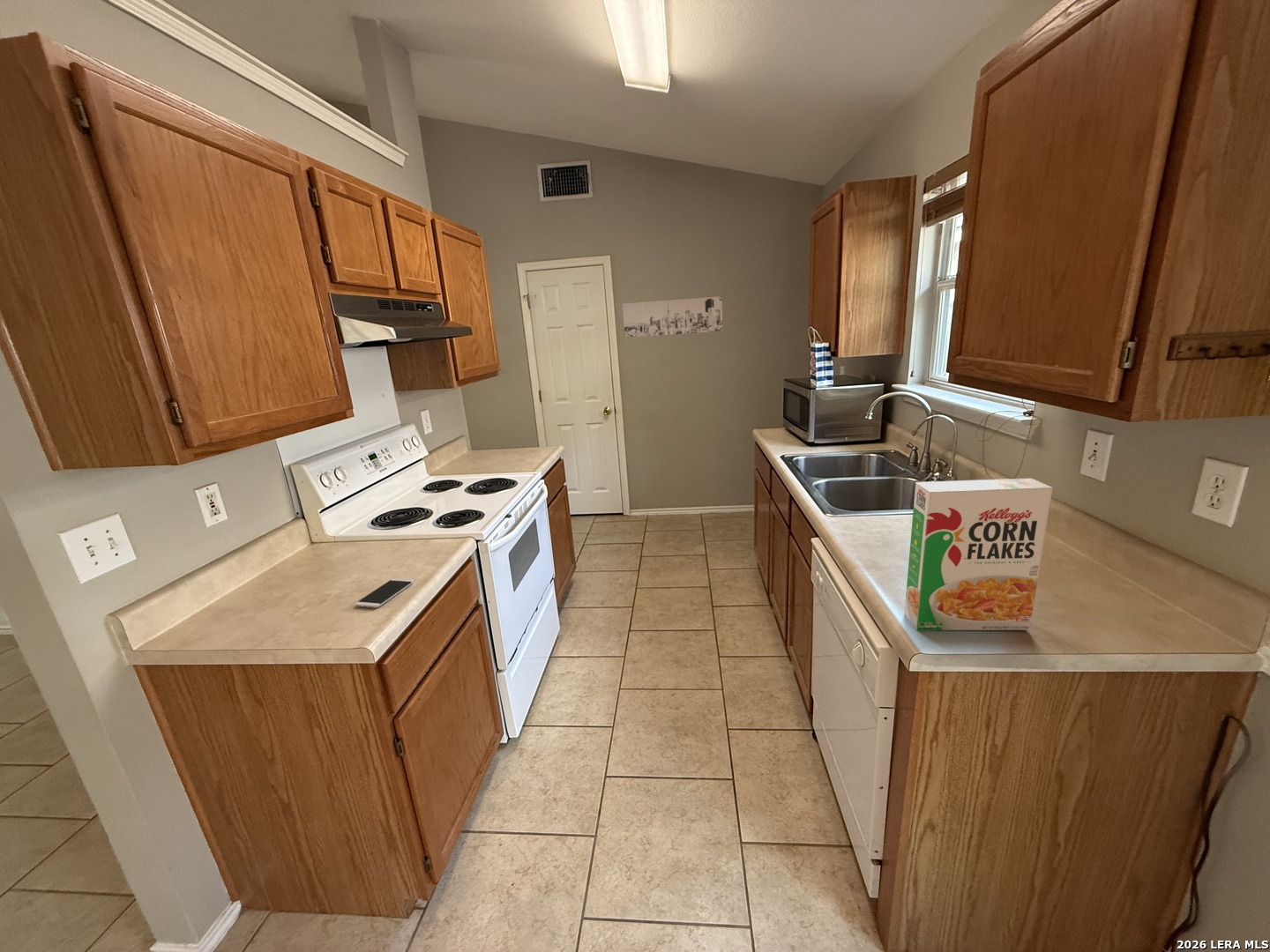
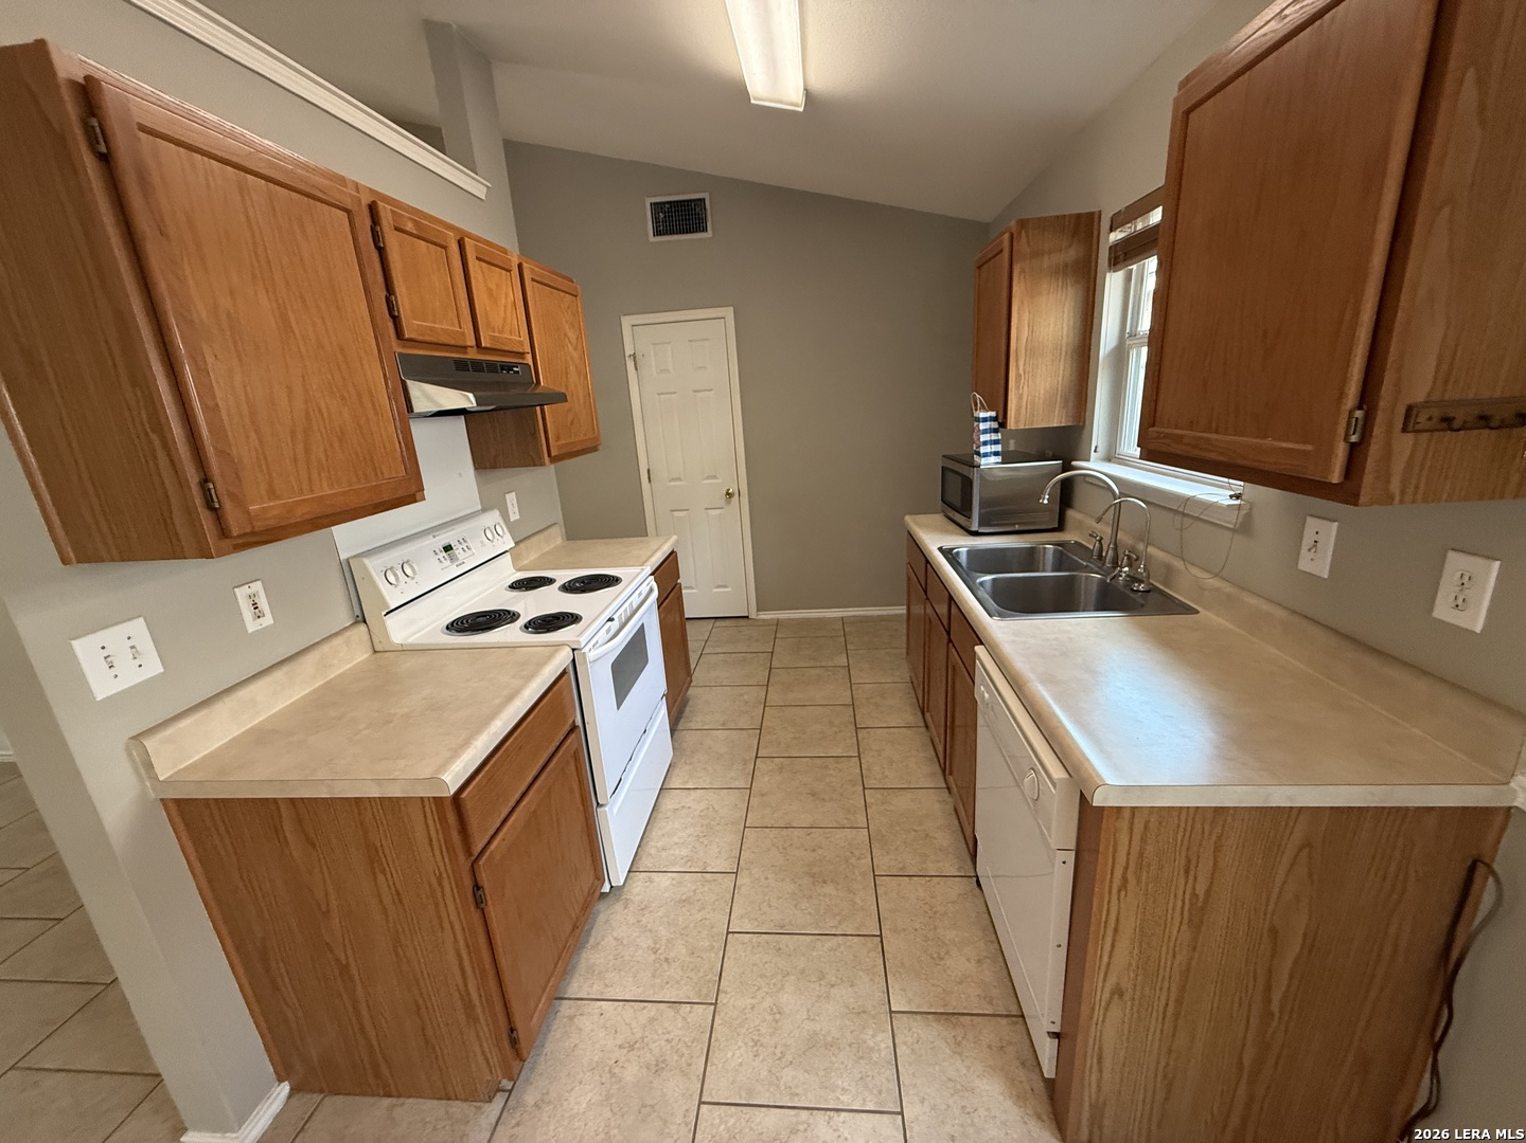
- smartphone [355,577,415,609]
- cereal box [903,478,1054,631]
- wall art [622,295,723,338]
